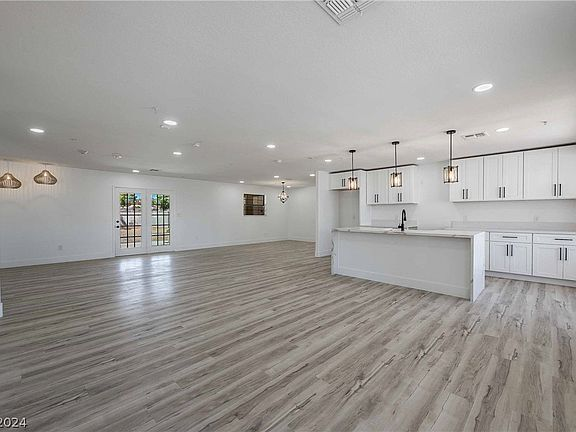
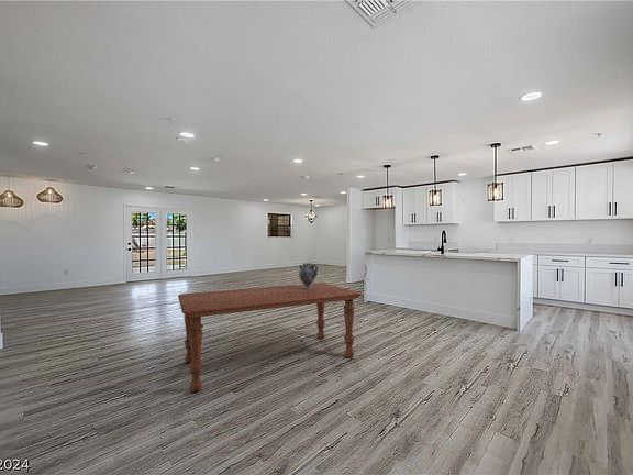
+ dining table [177,281,363,393]
+ ceramic jug [298,262,319,290]
